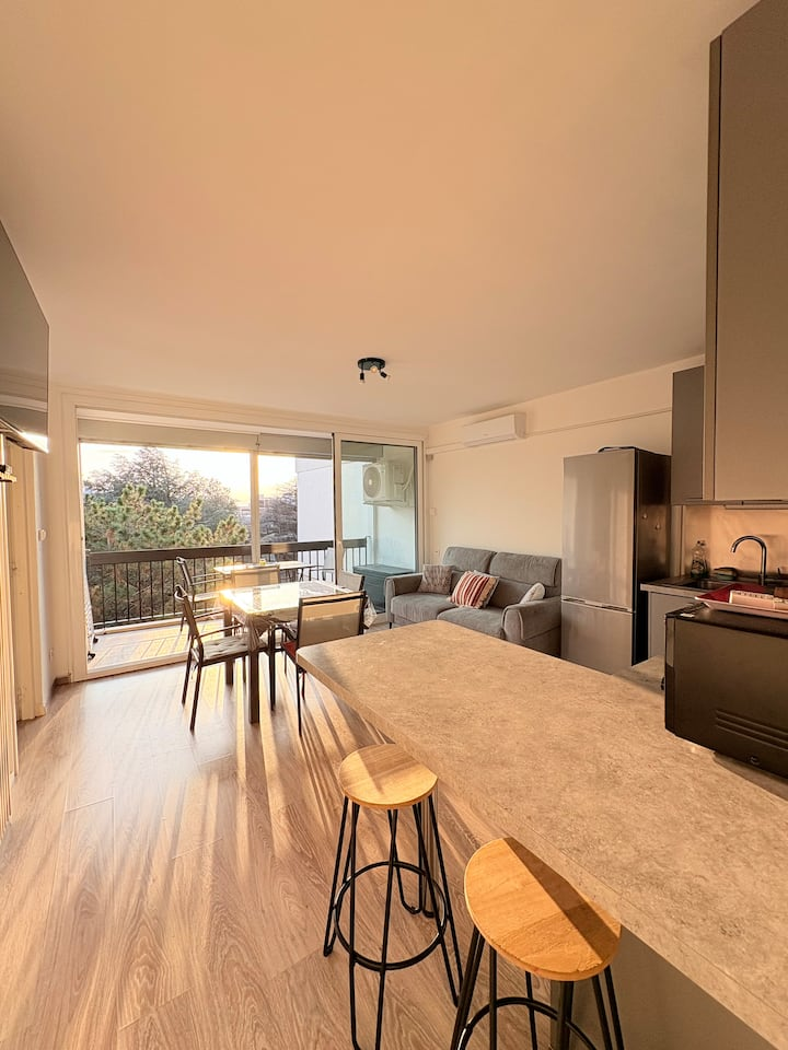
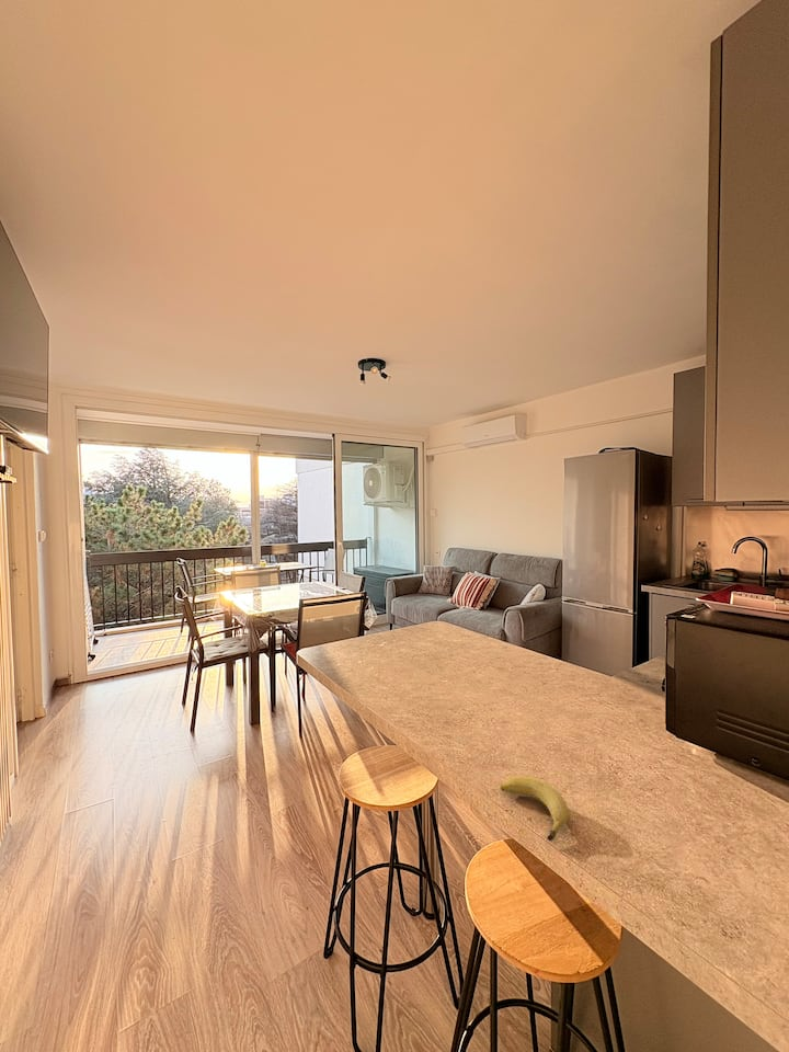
+ fruit [500,776,570,843]
